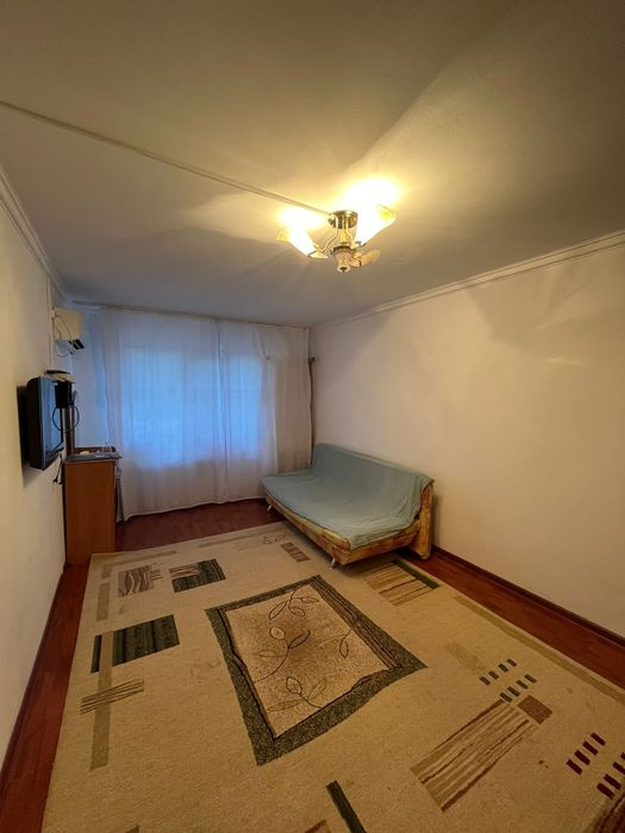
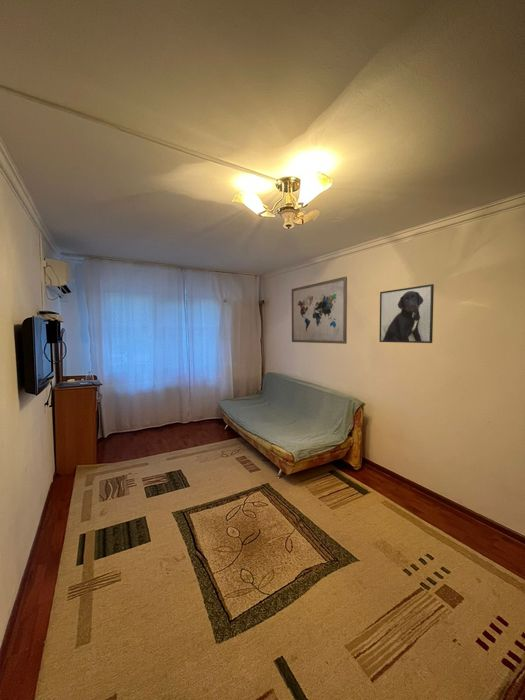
+ wall art [291,276,348,345]
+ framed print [378,283,435,344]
